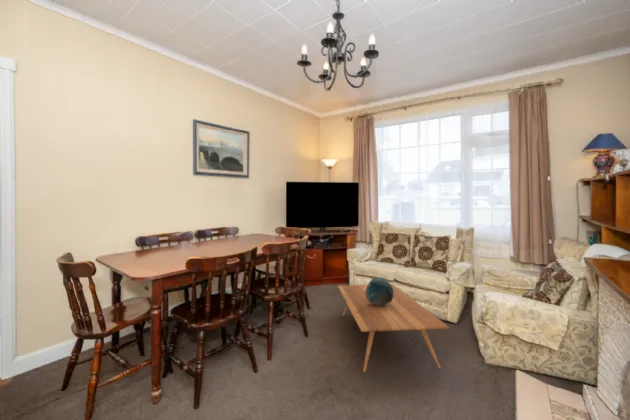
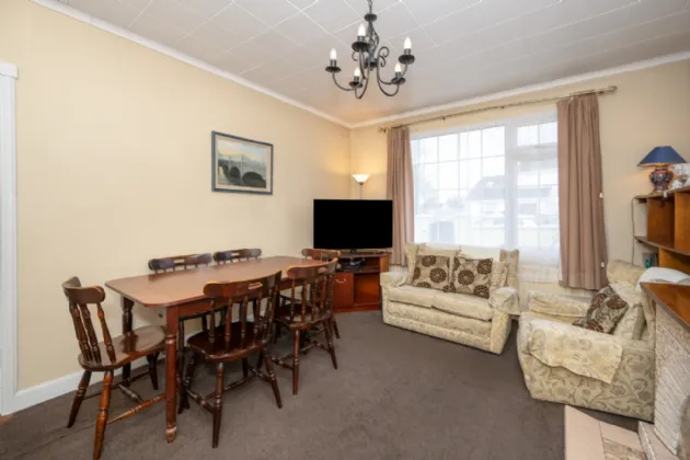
- decorative bowl [365,276,394,306]
- coffee table [337,283,450,373]
